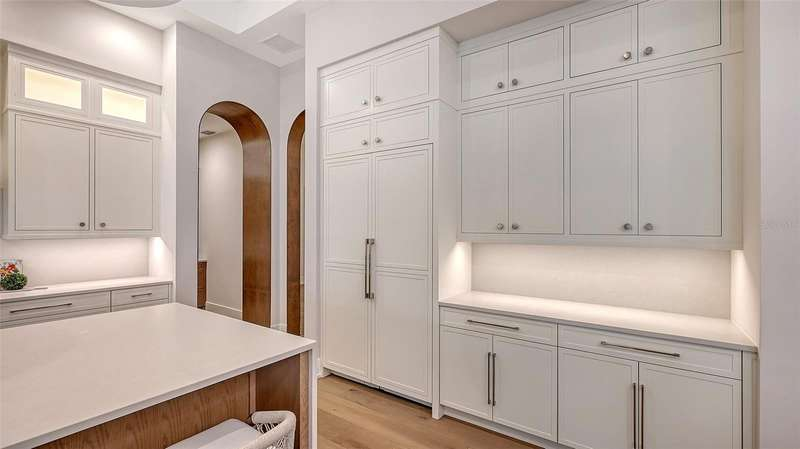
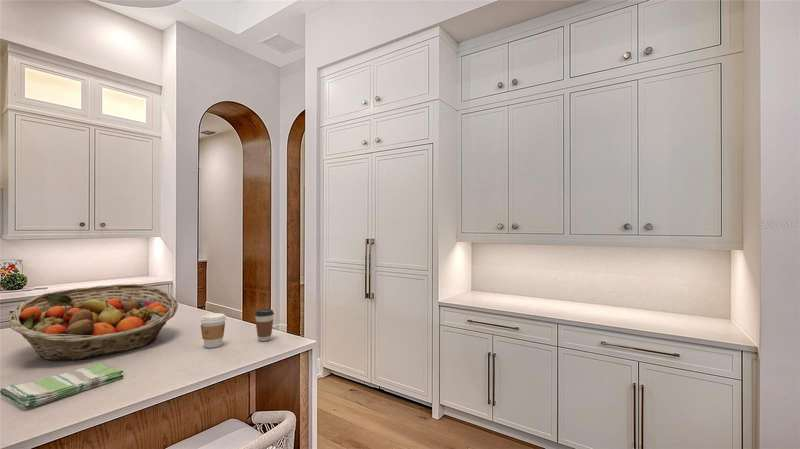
+ coffee cup [200,312,227,349]
+ fruit basket [8,283,179,362]
+ coffee cup [254,308,275,342]
+ dish towel [0,363,125,410]
